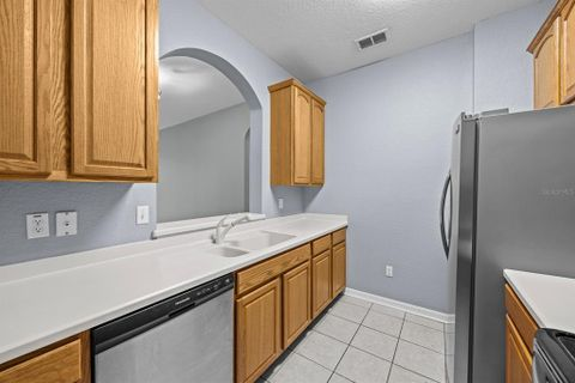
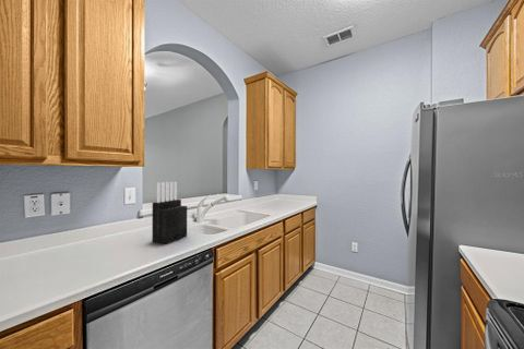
+ knife block [151,181,188,245]
